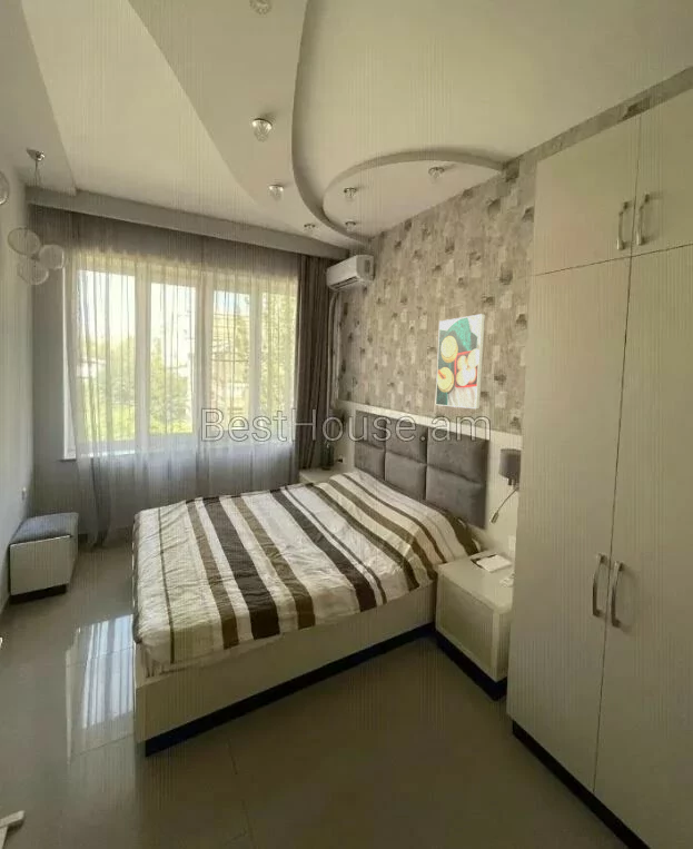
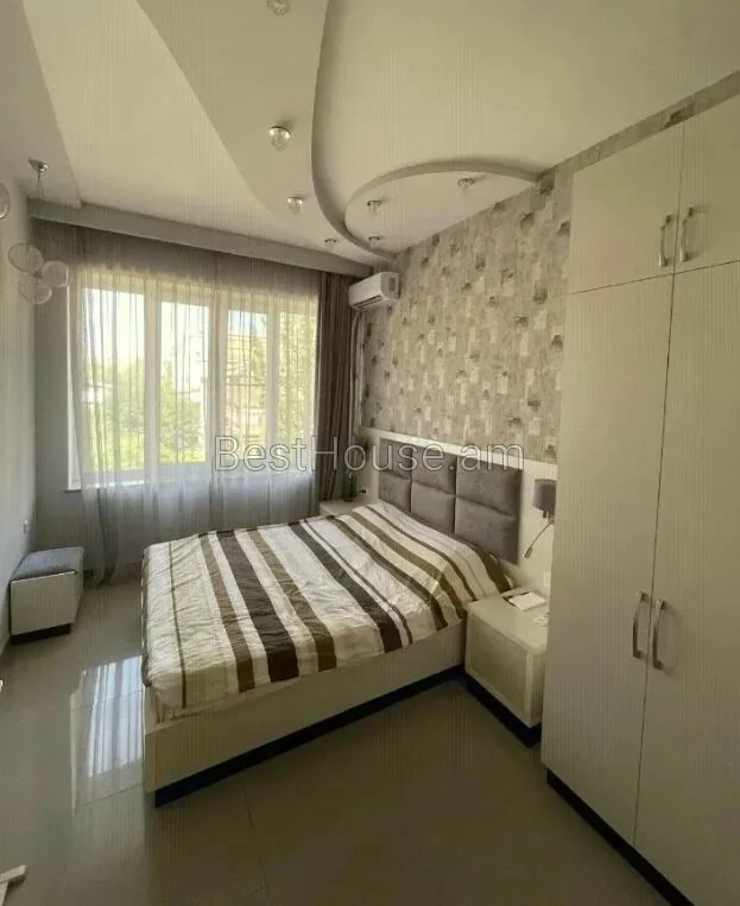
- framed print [435,313,486,409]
